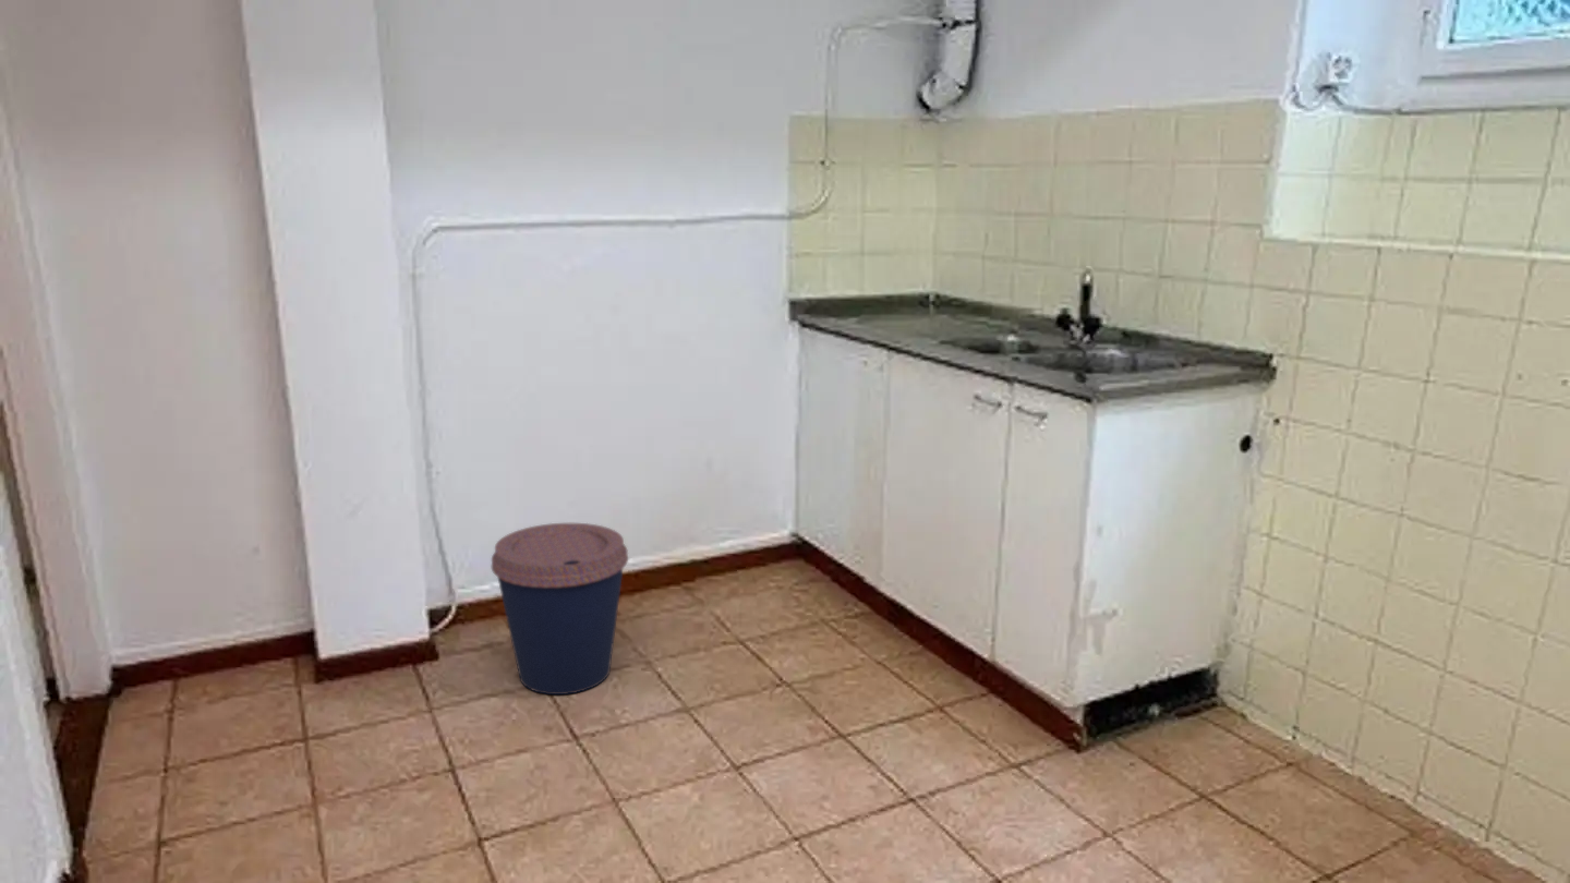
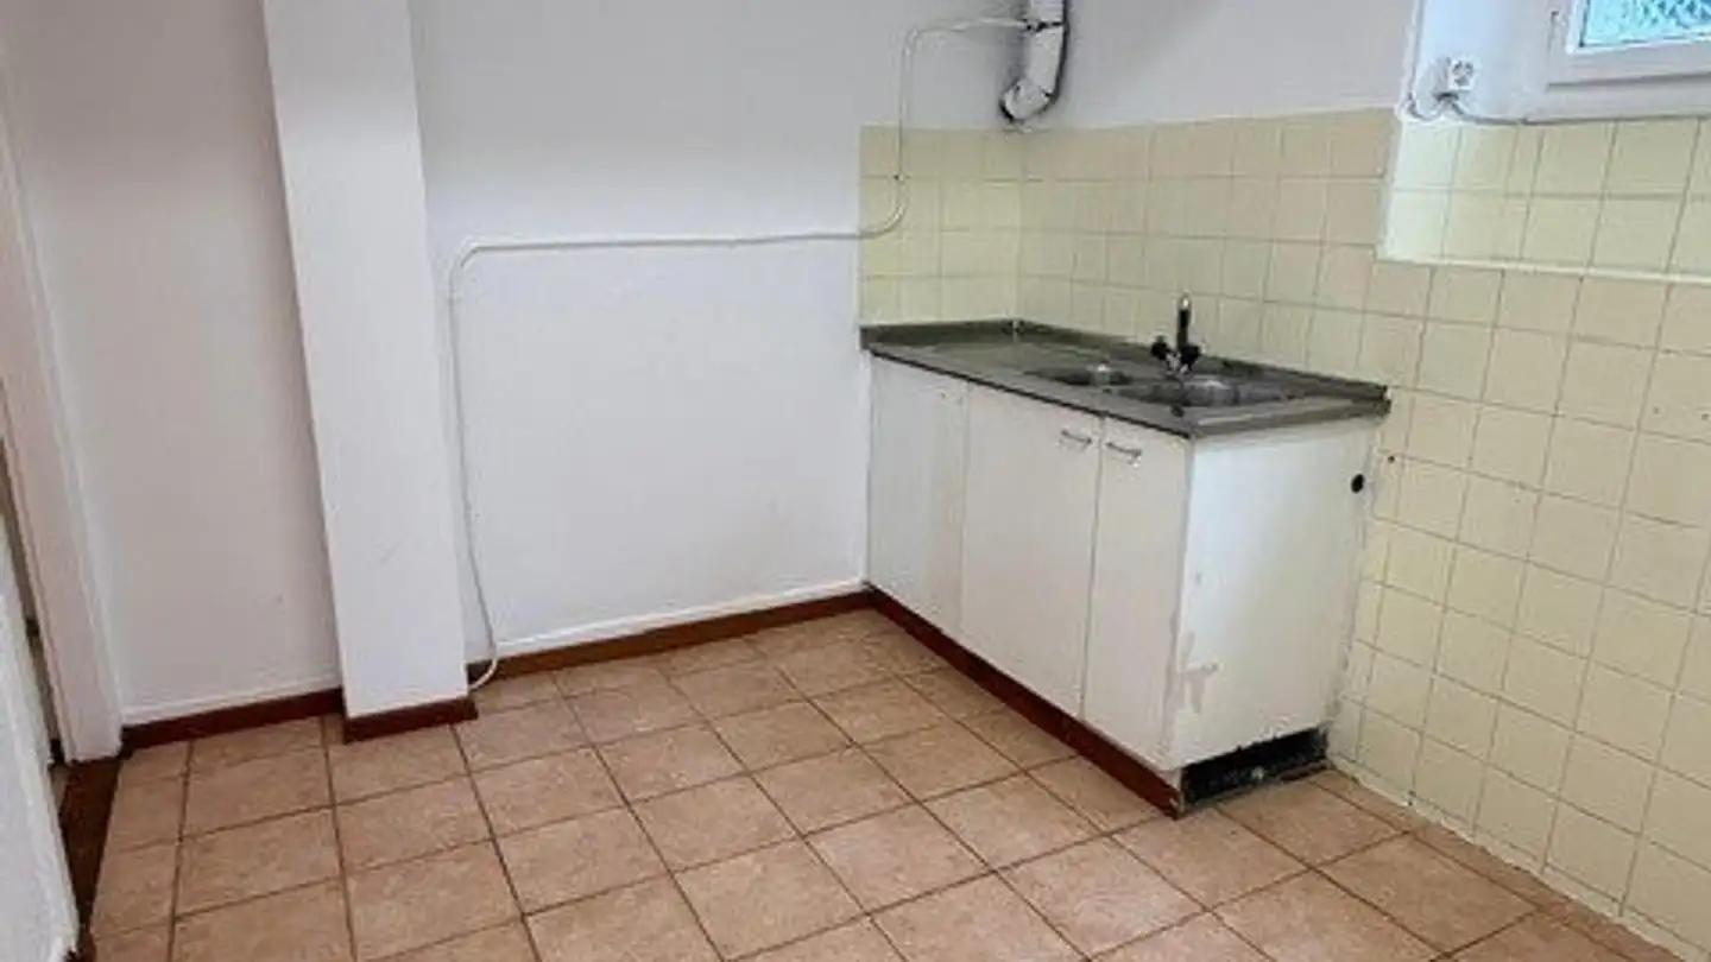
- coffee cup [491,522,629,695]
